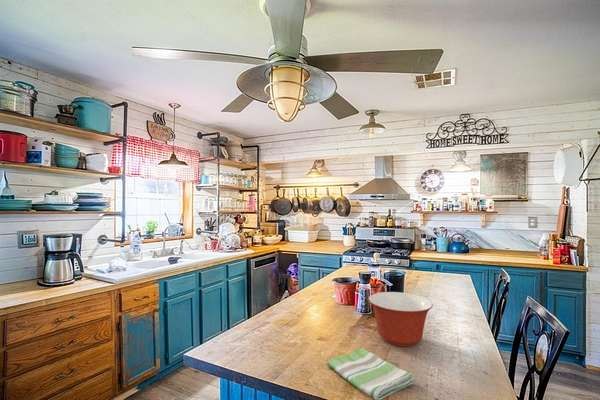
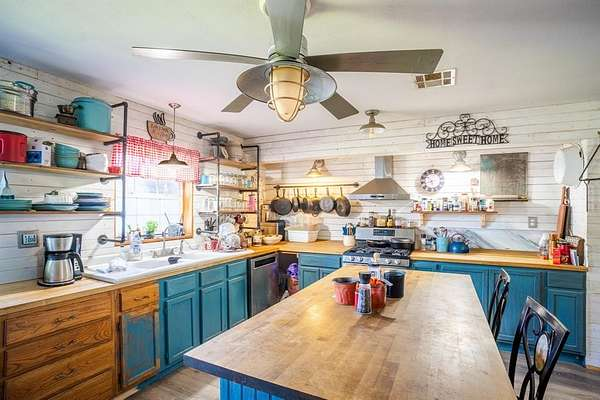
- mixing bowl [367,291,434,347]
- dish towel [326,347,415,400]
